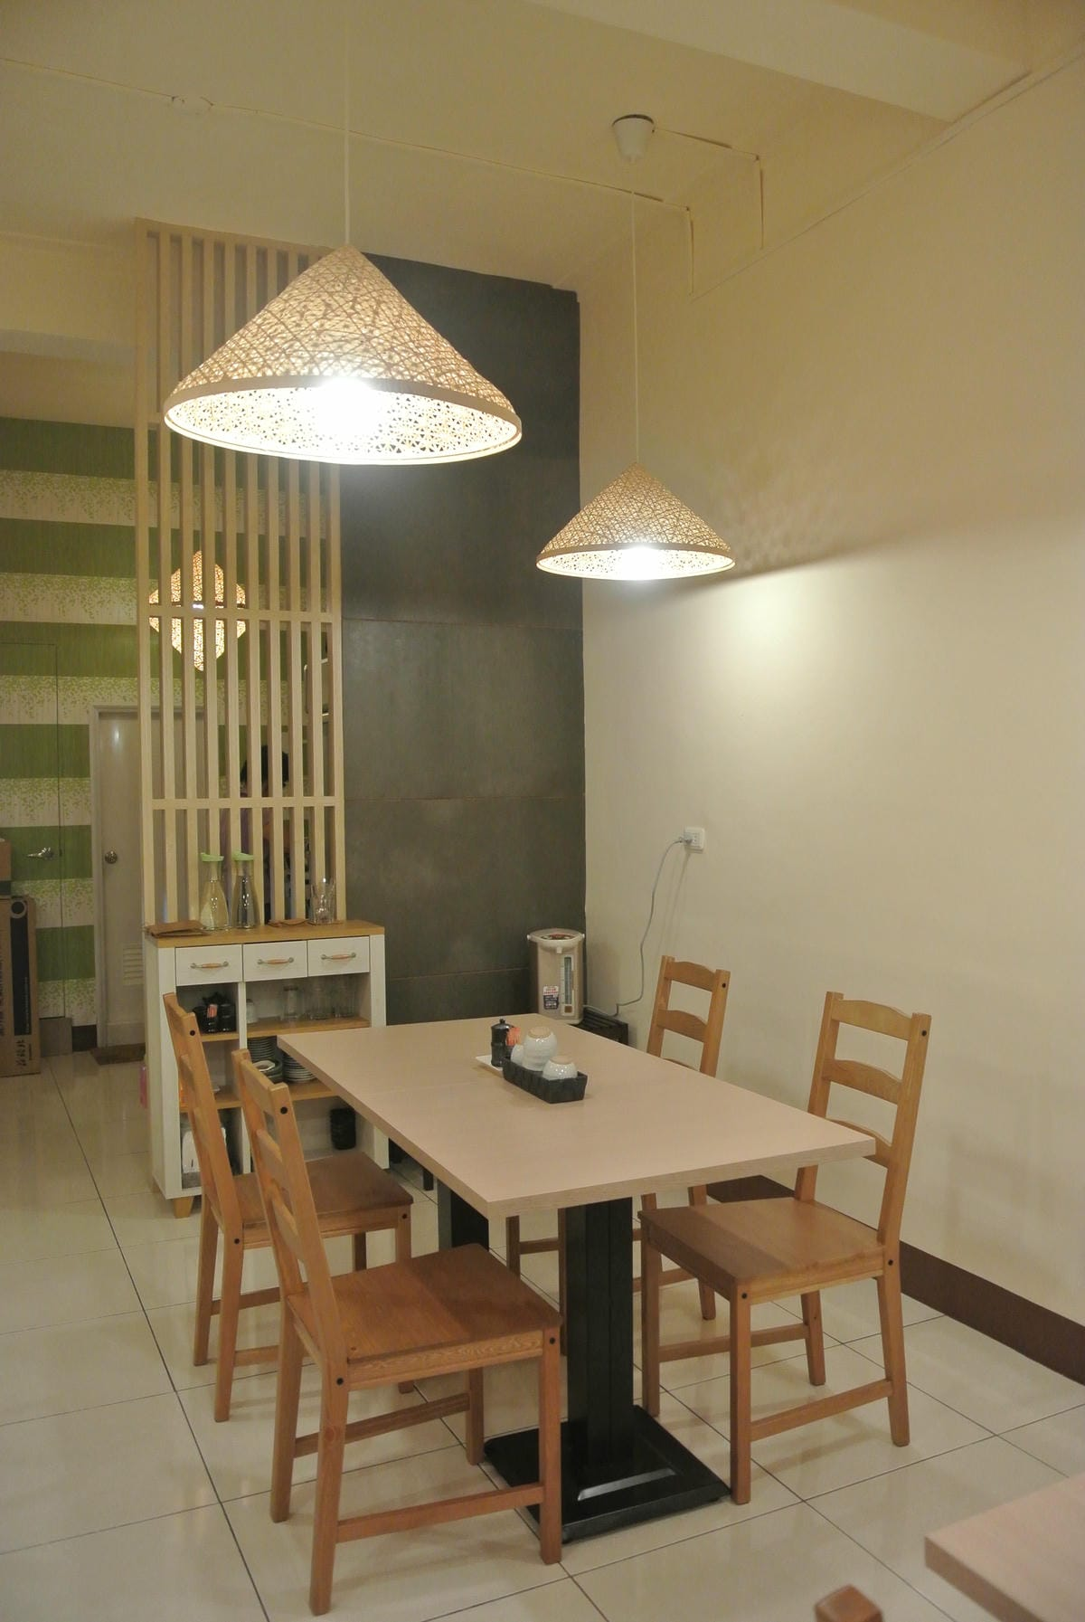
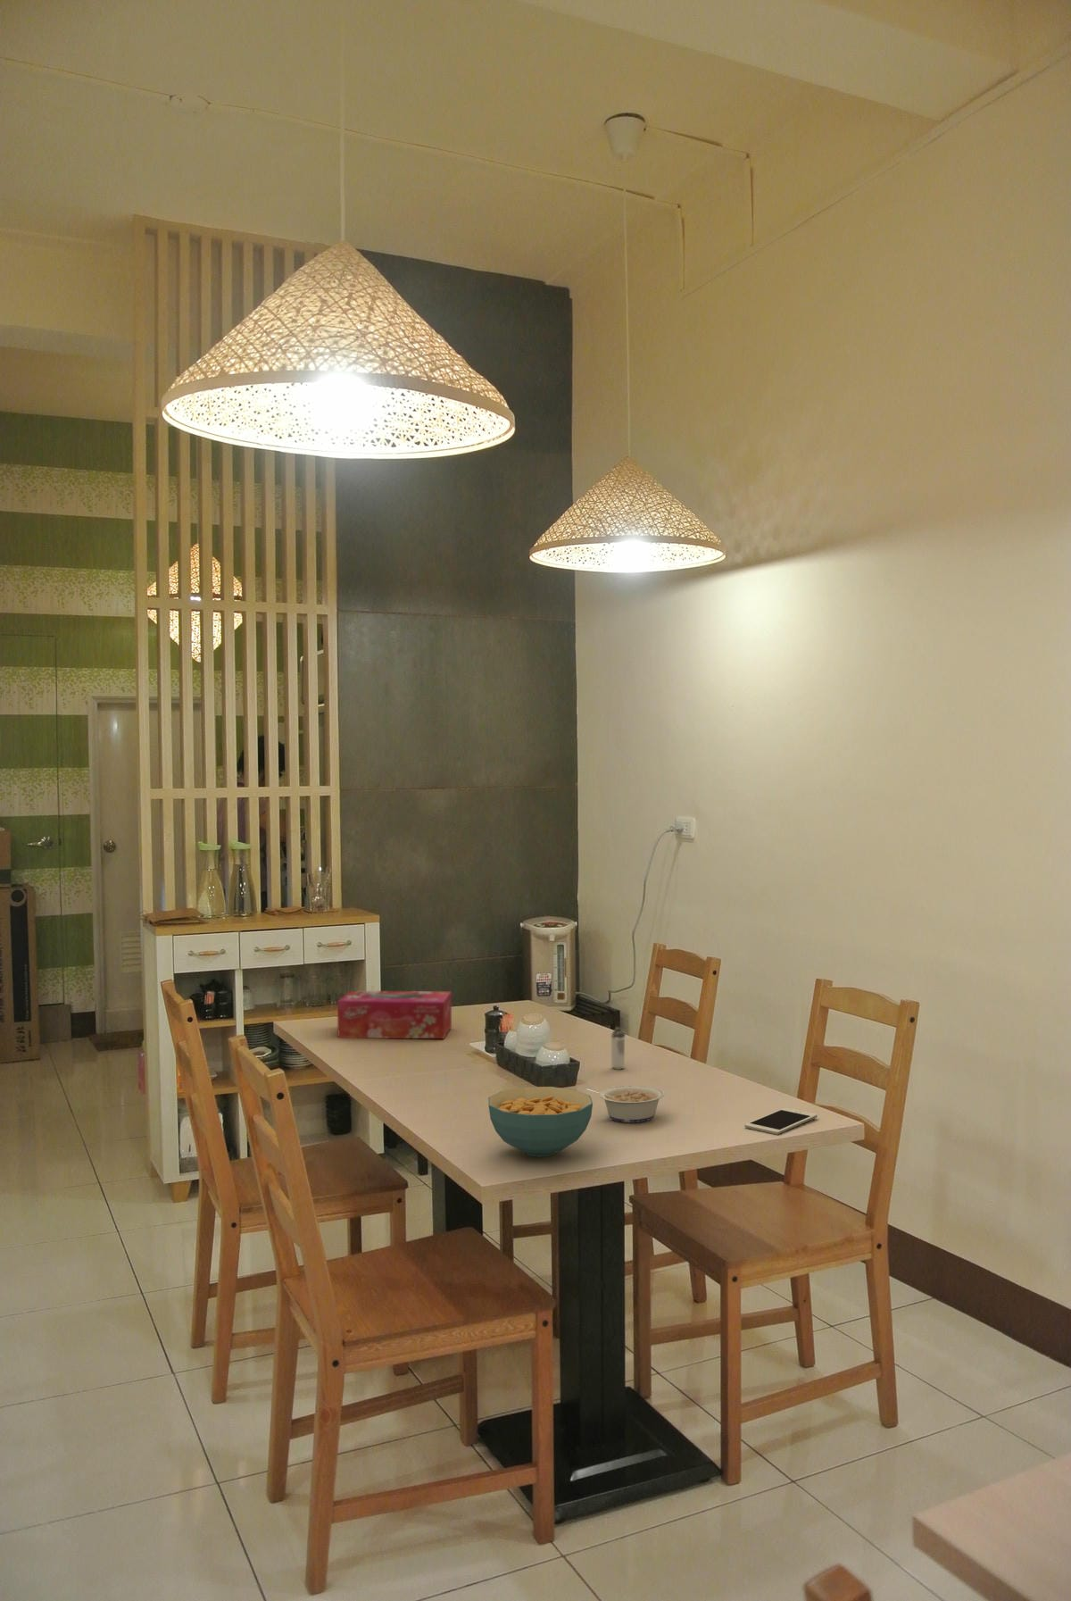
+ shaker [611,1026,626,1070]
+ cereal bowl [488,1086,594,1159]
+ cell phone [745,1107,819,1135]
+ tissue box [336,990,453,1039]
+ legume [586,1084,665,1123]
